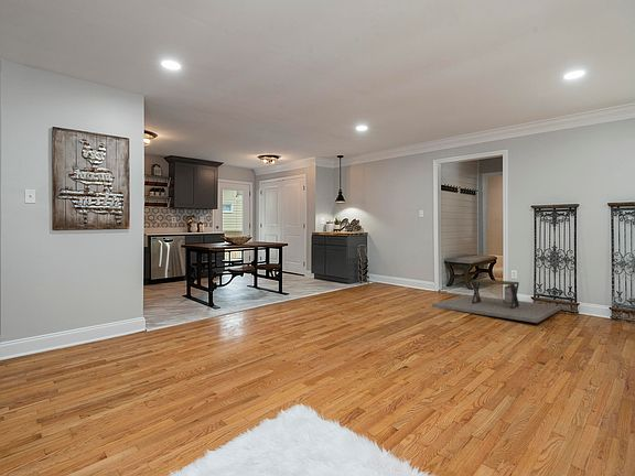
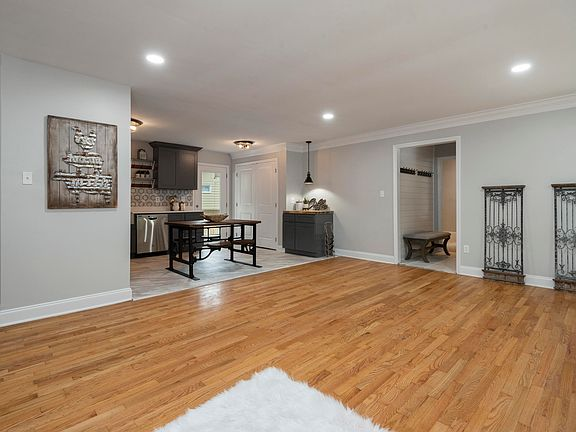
- desk [431,278,563,324]
